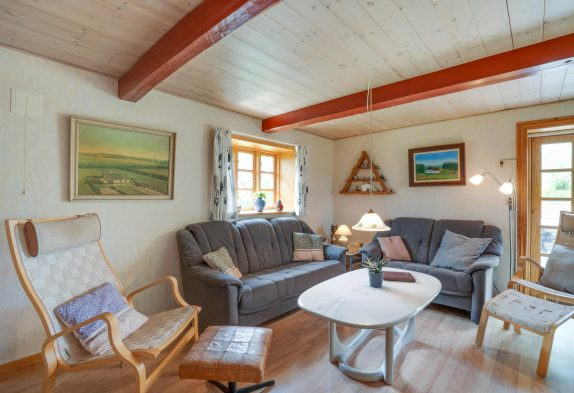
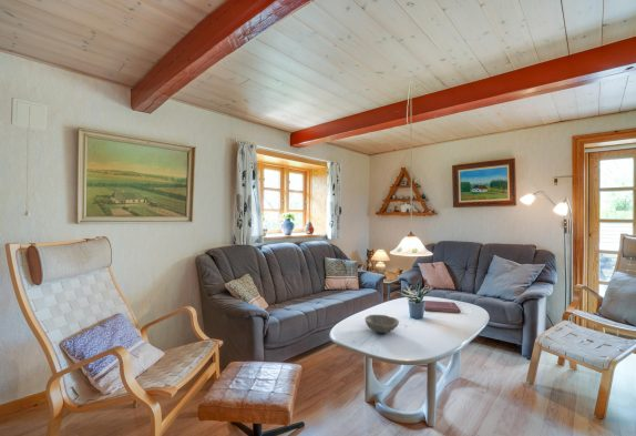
+ bowl [365,314,400,334]
